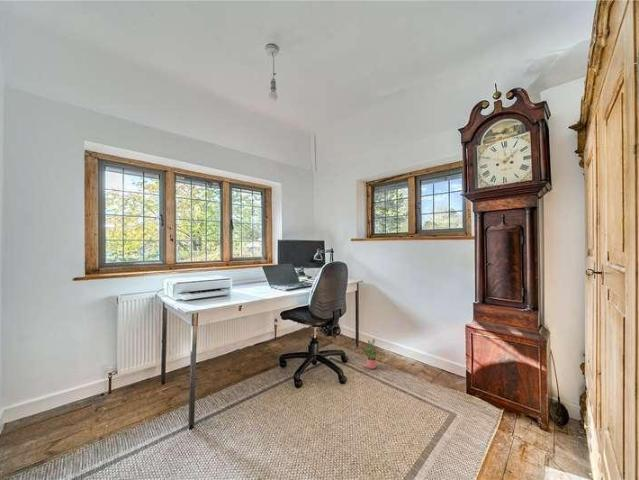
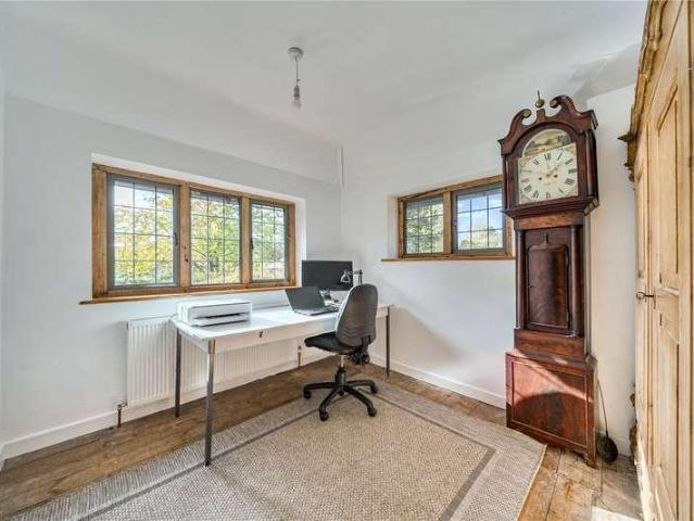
- potted plant [359,338,386,370]
